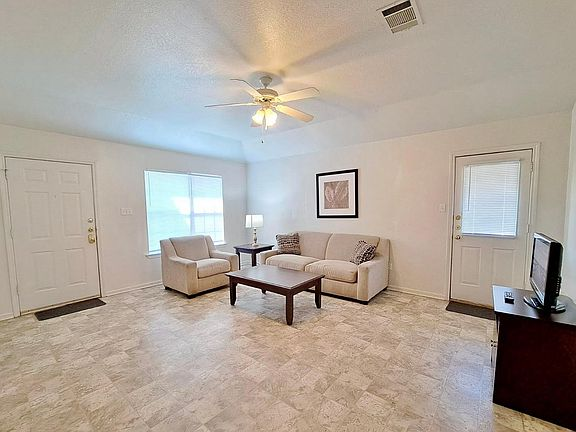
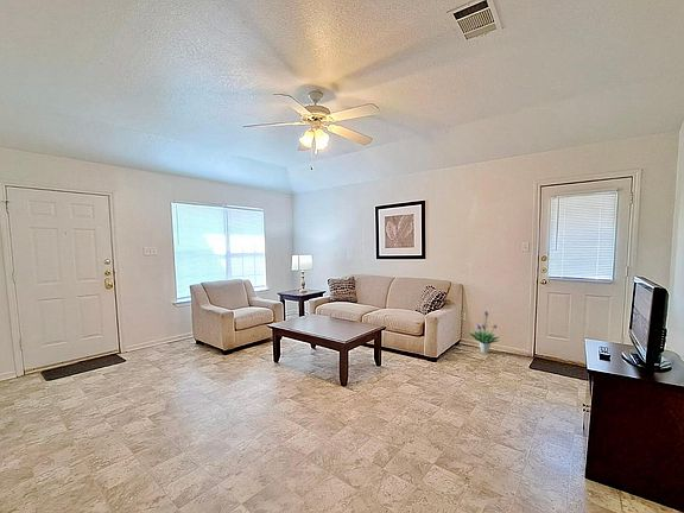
+ potted plant [468,310,500,354]
